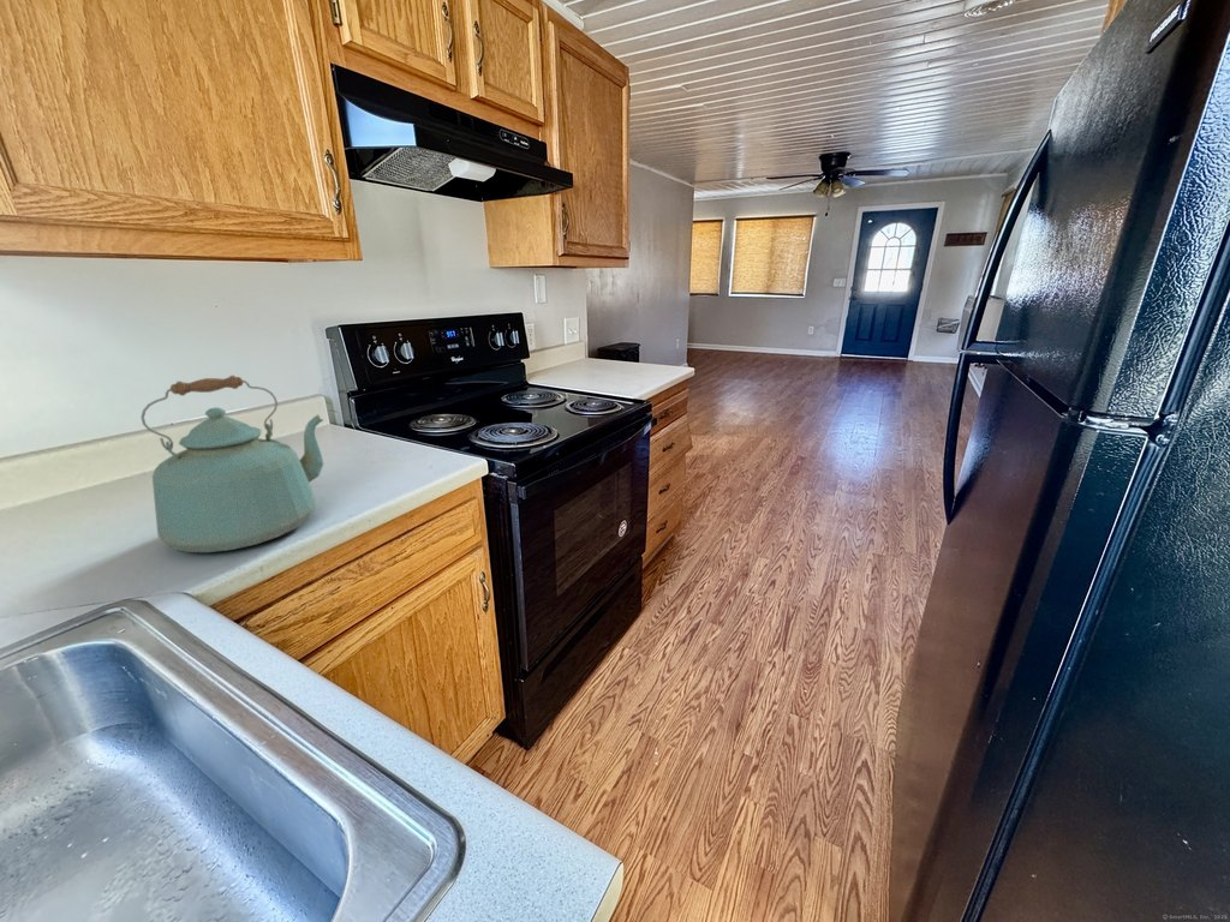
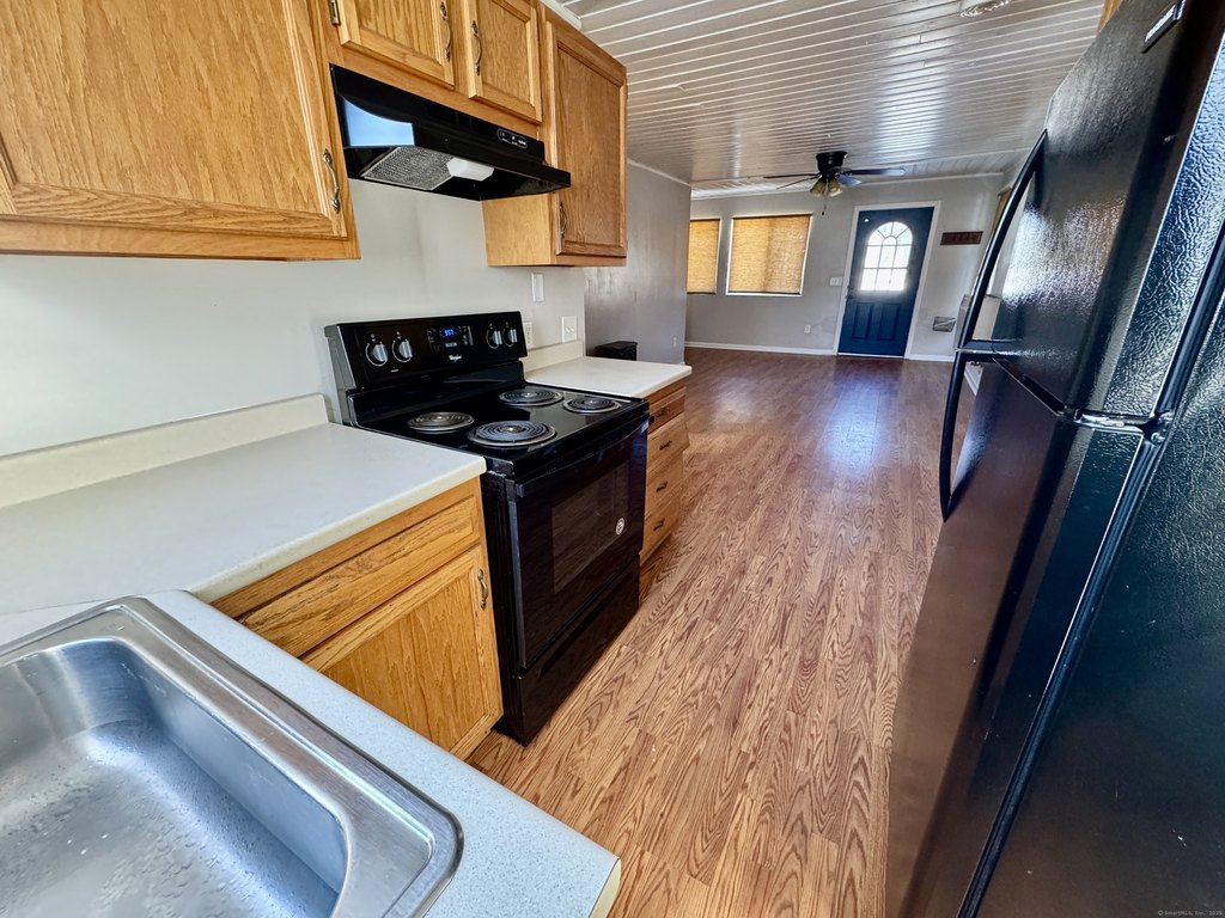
- kettle [139,375,324,553]
